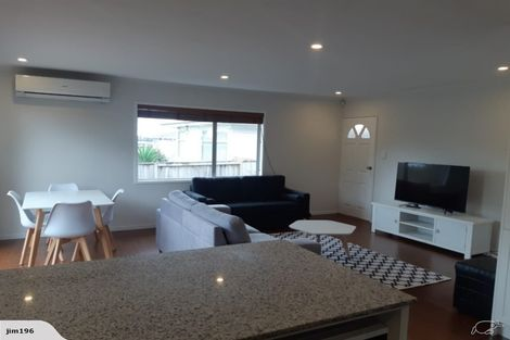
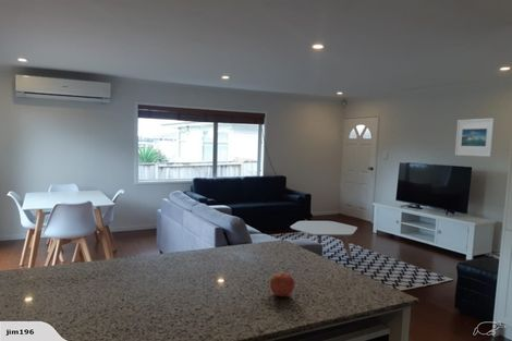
+ apple [269,270,295,297]
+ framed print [454,118,496,158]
